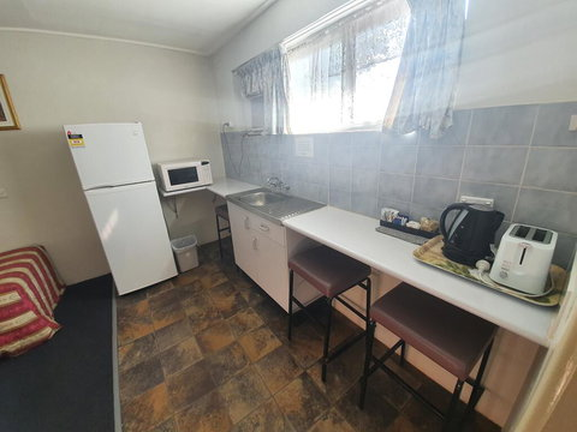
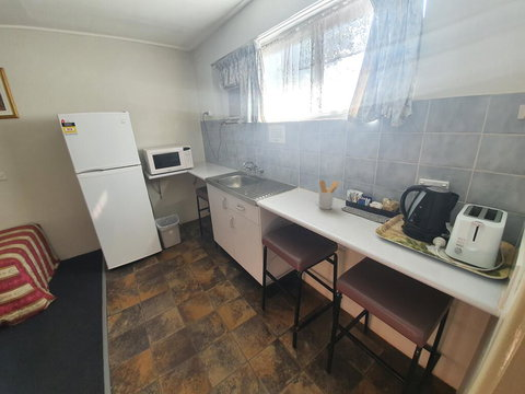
+ utensil holder [318,179,341,211]
